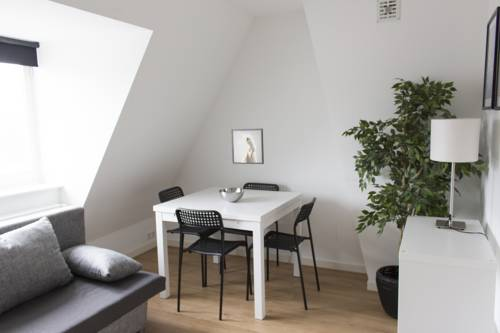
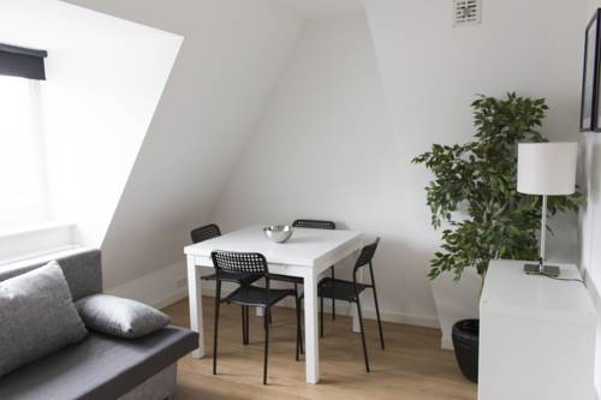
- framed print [230,128,265,165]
